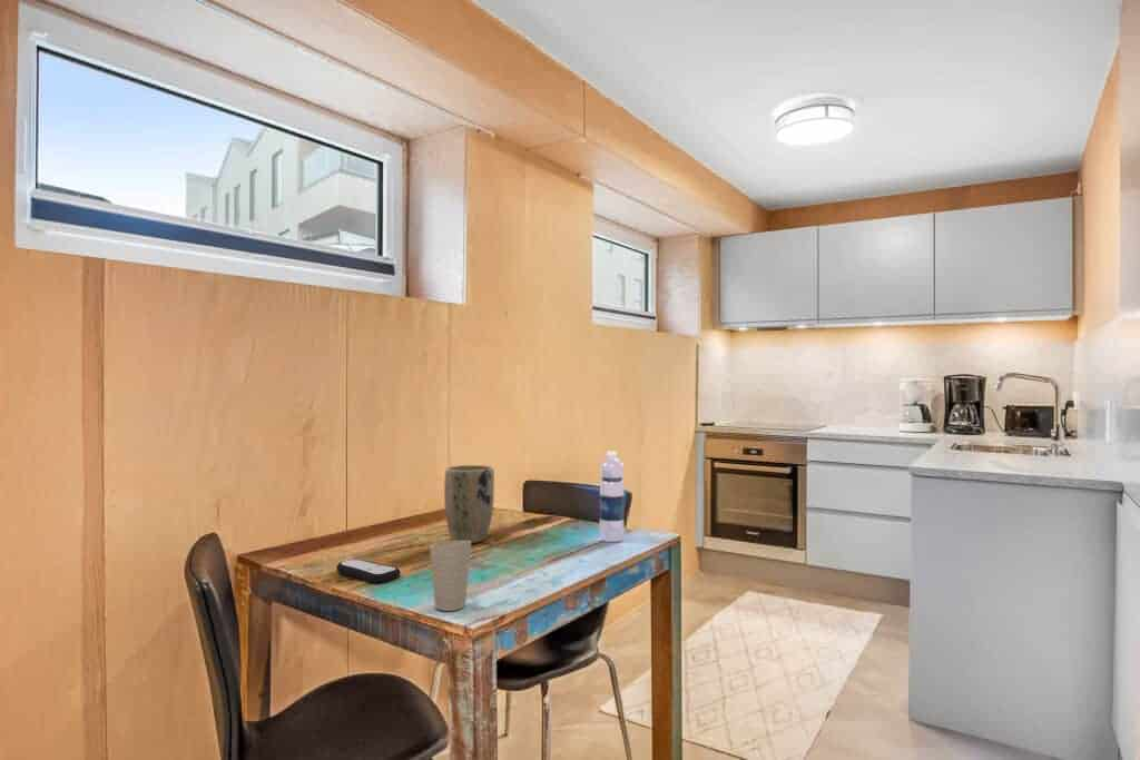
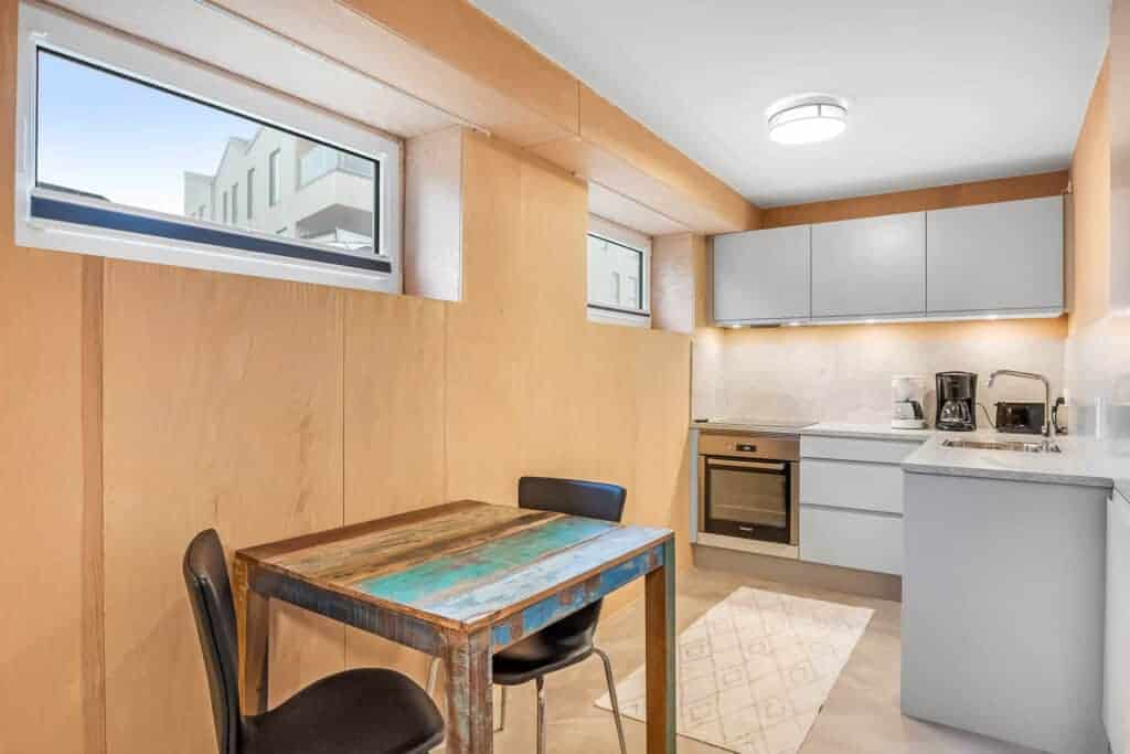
- cup [429,540,472,612]
- water bottle [599,451,625,543]
- remote control [336,559,401,584]
- plant pot [443,464,495,544]
